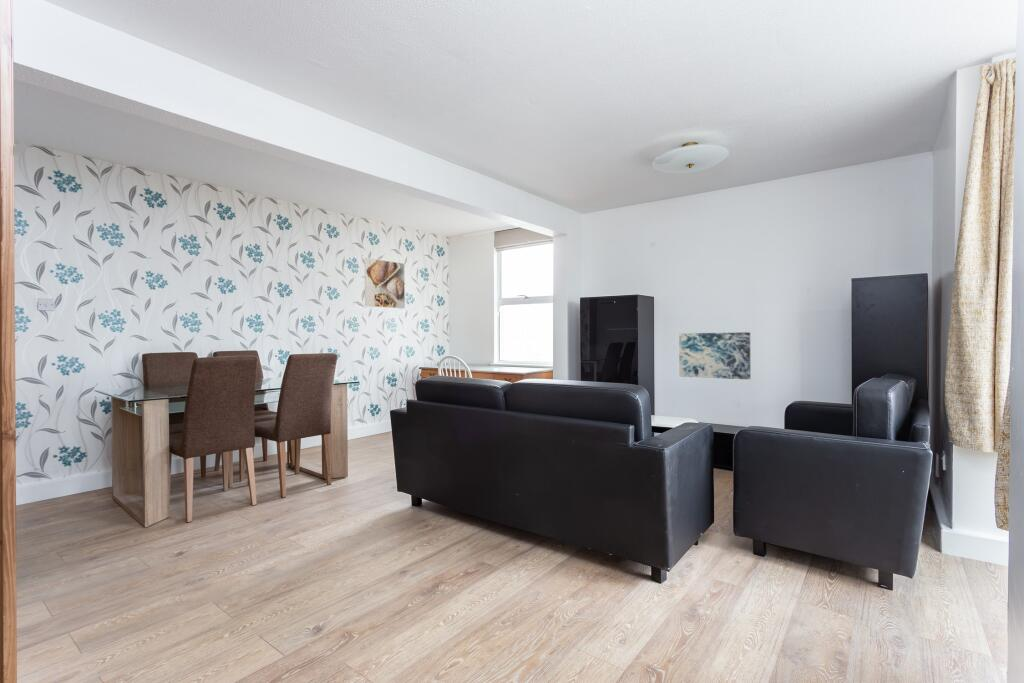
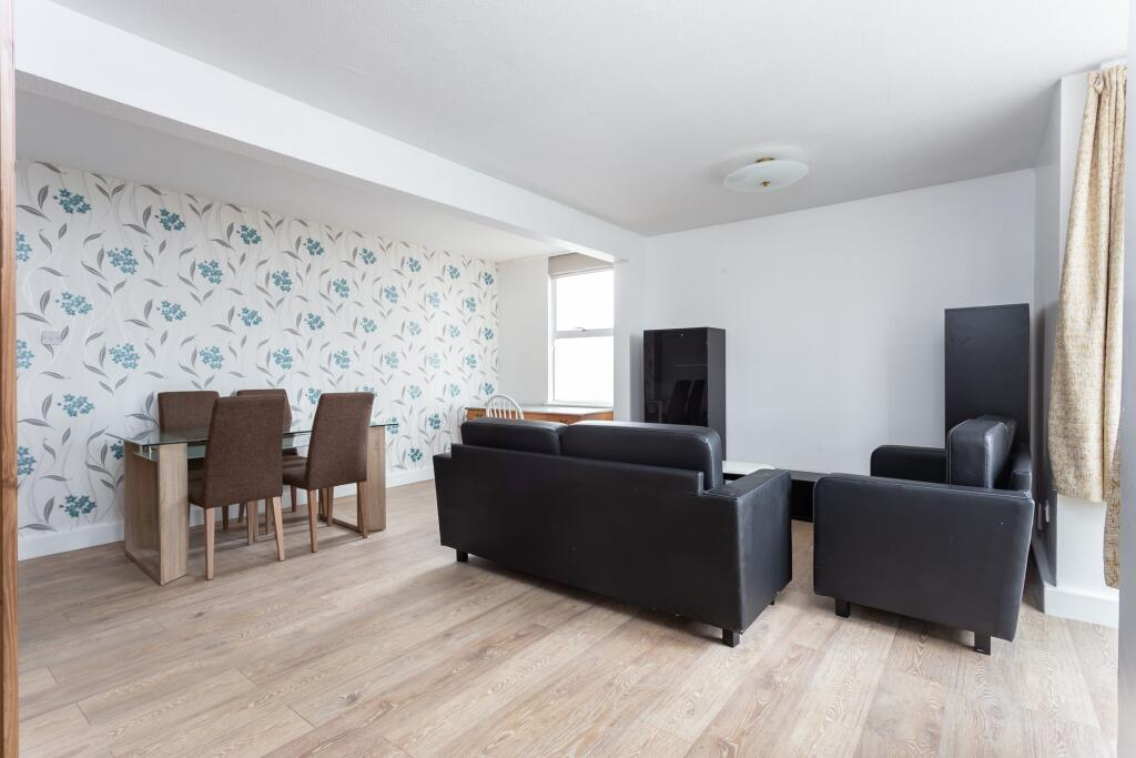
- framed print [364,257,406,309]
- wall art [678,331,751,380]
